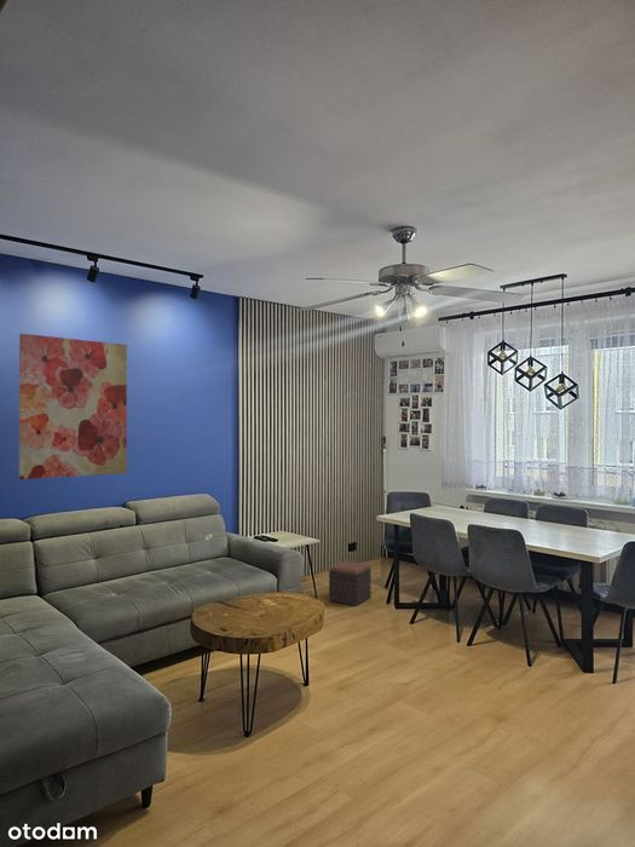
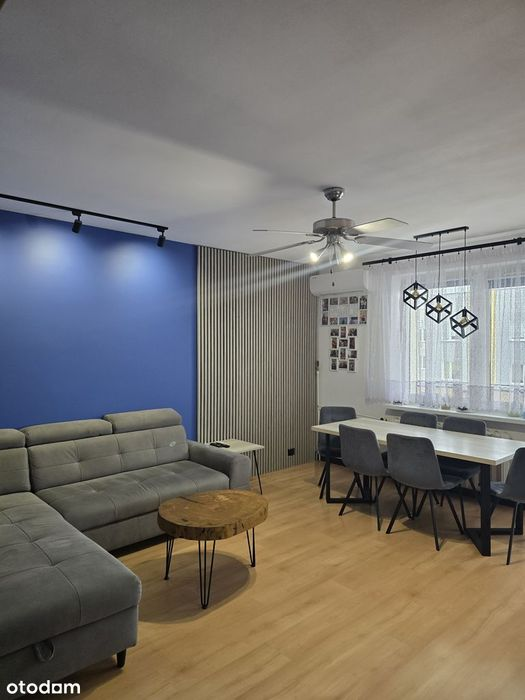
- wall art [18,333,128,480]
- footstool [328,560,371,607]
